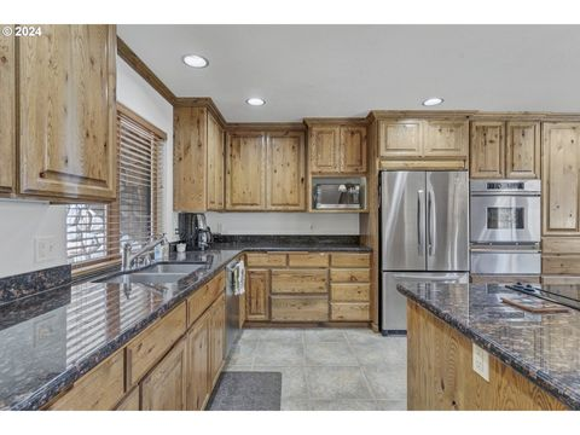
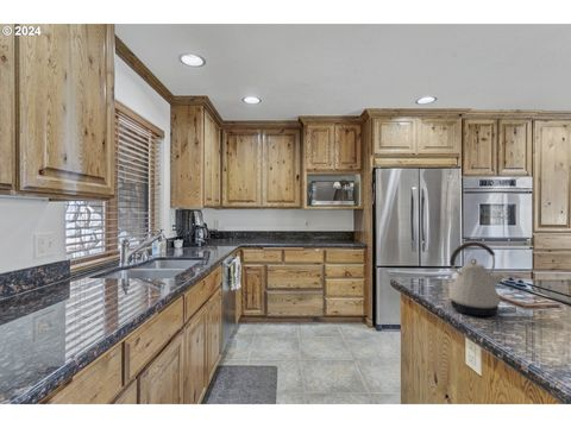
+ kettle [445,241,506,316]
